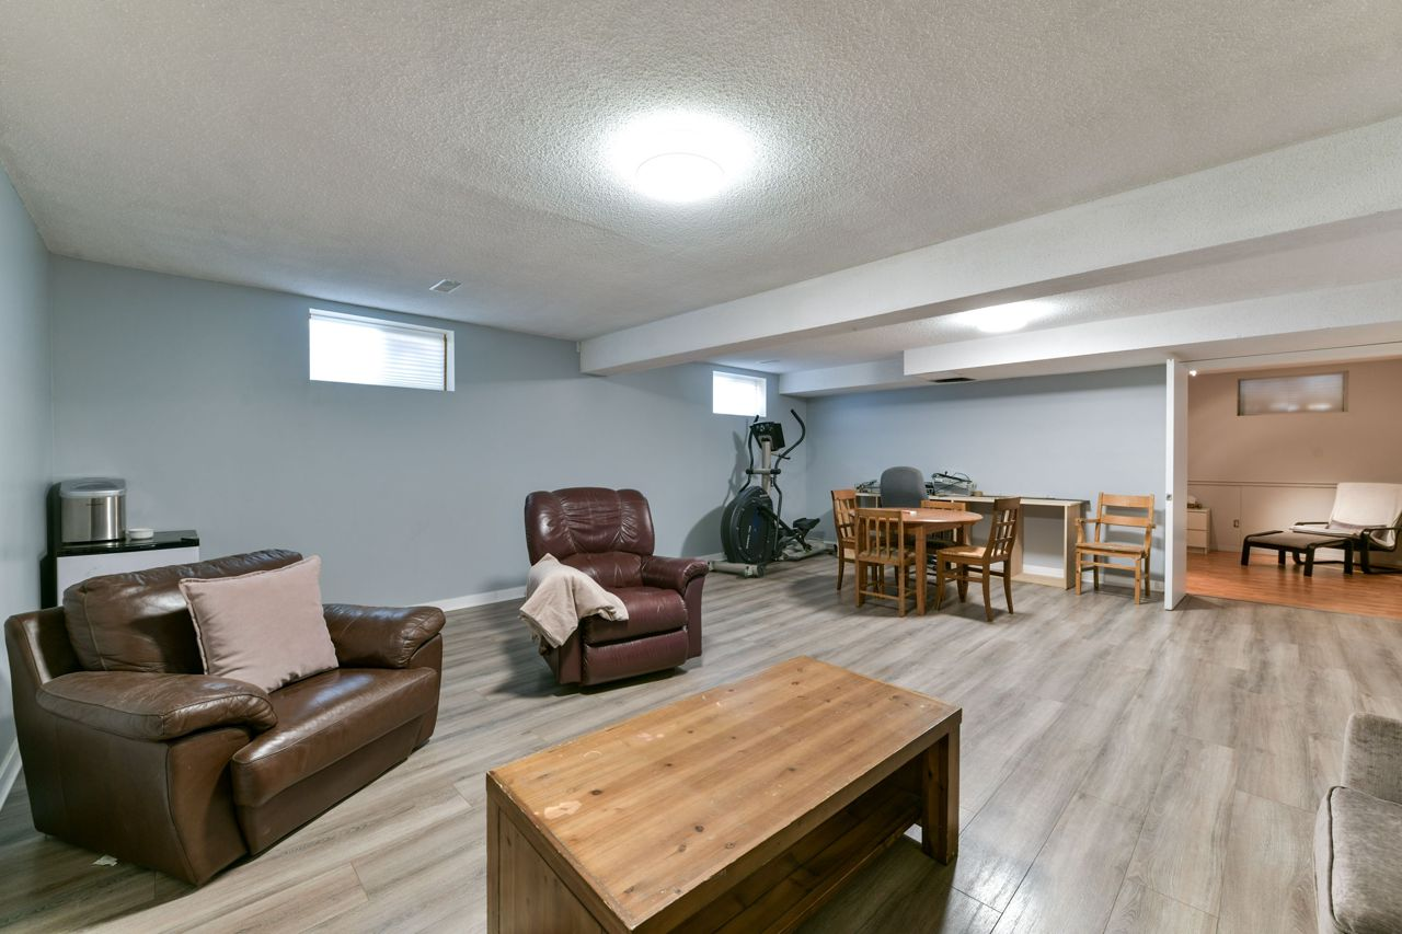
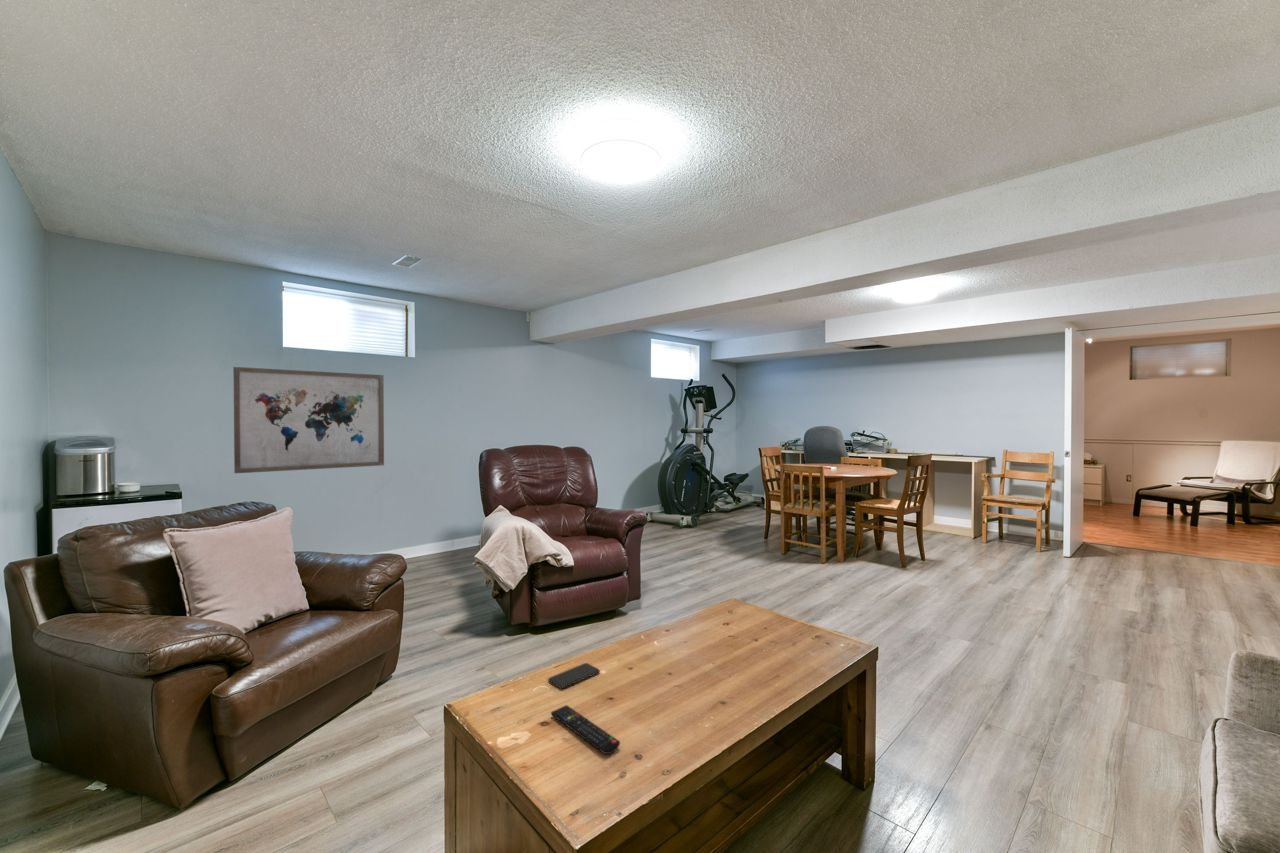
+ smartphone [547,662,601,689]
+ wall art [232,366,385,474]
+ remote control [550,704,621,755]
